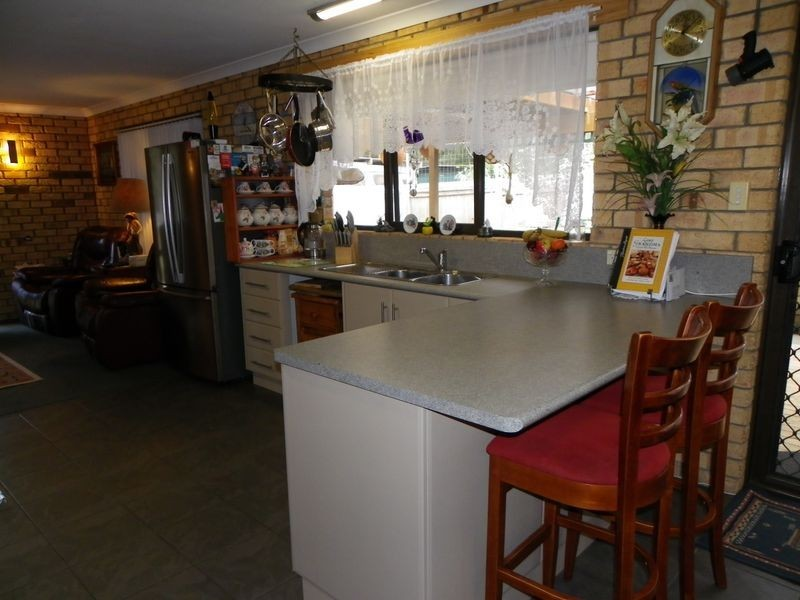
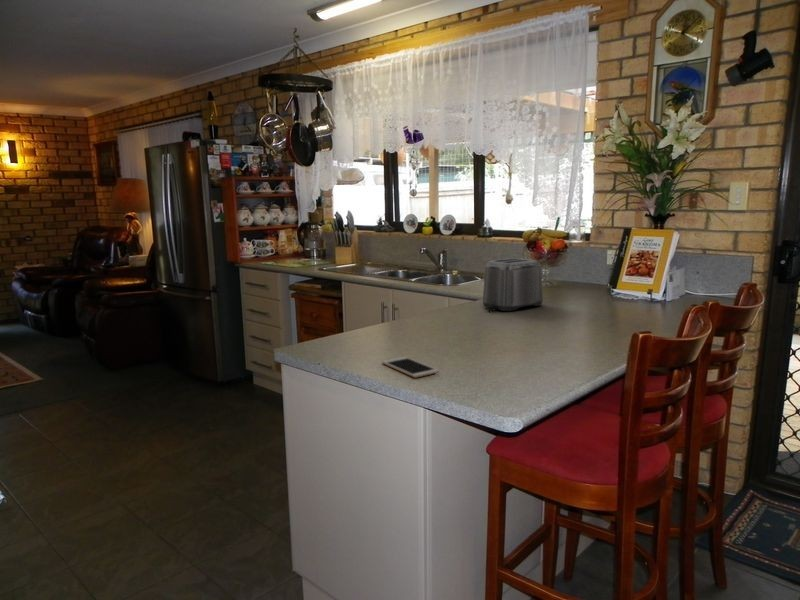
+ cell phone [381,356,440,379]
+ toaster [482,257,544,313]
